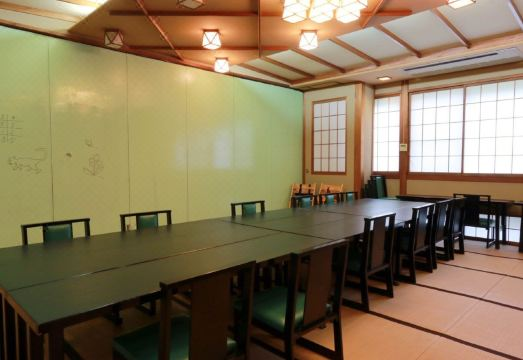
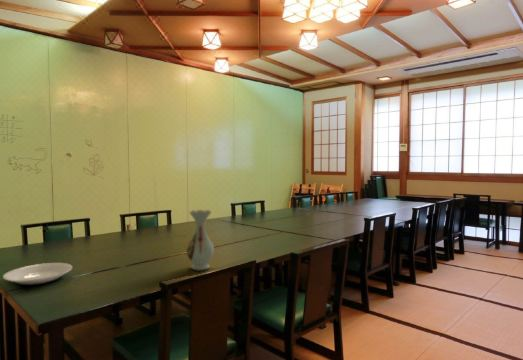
+ vase [186,209,215,272]
+ plate [2,262,73,287]
